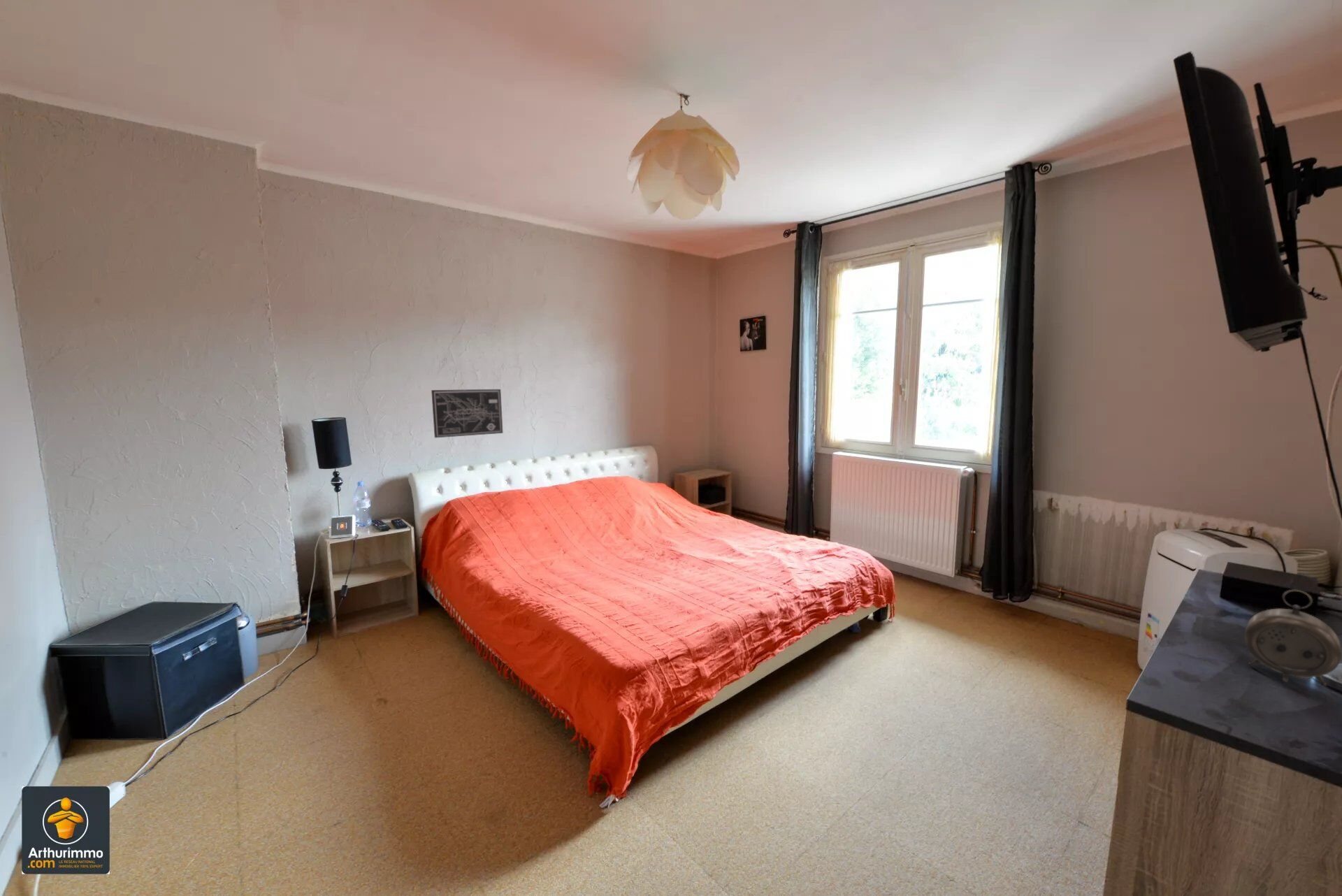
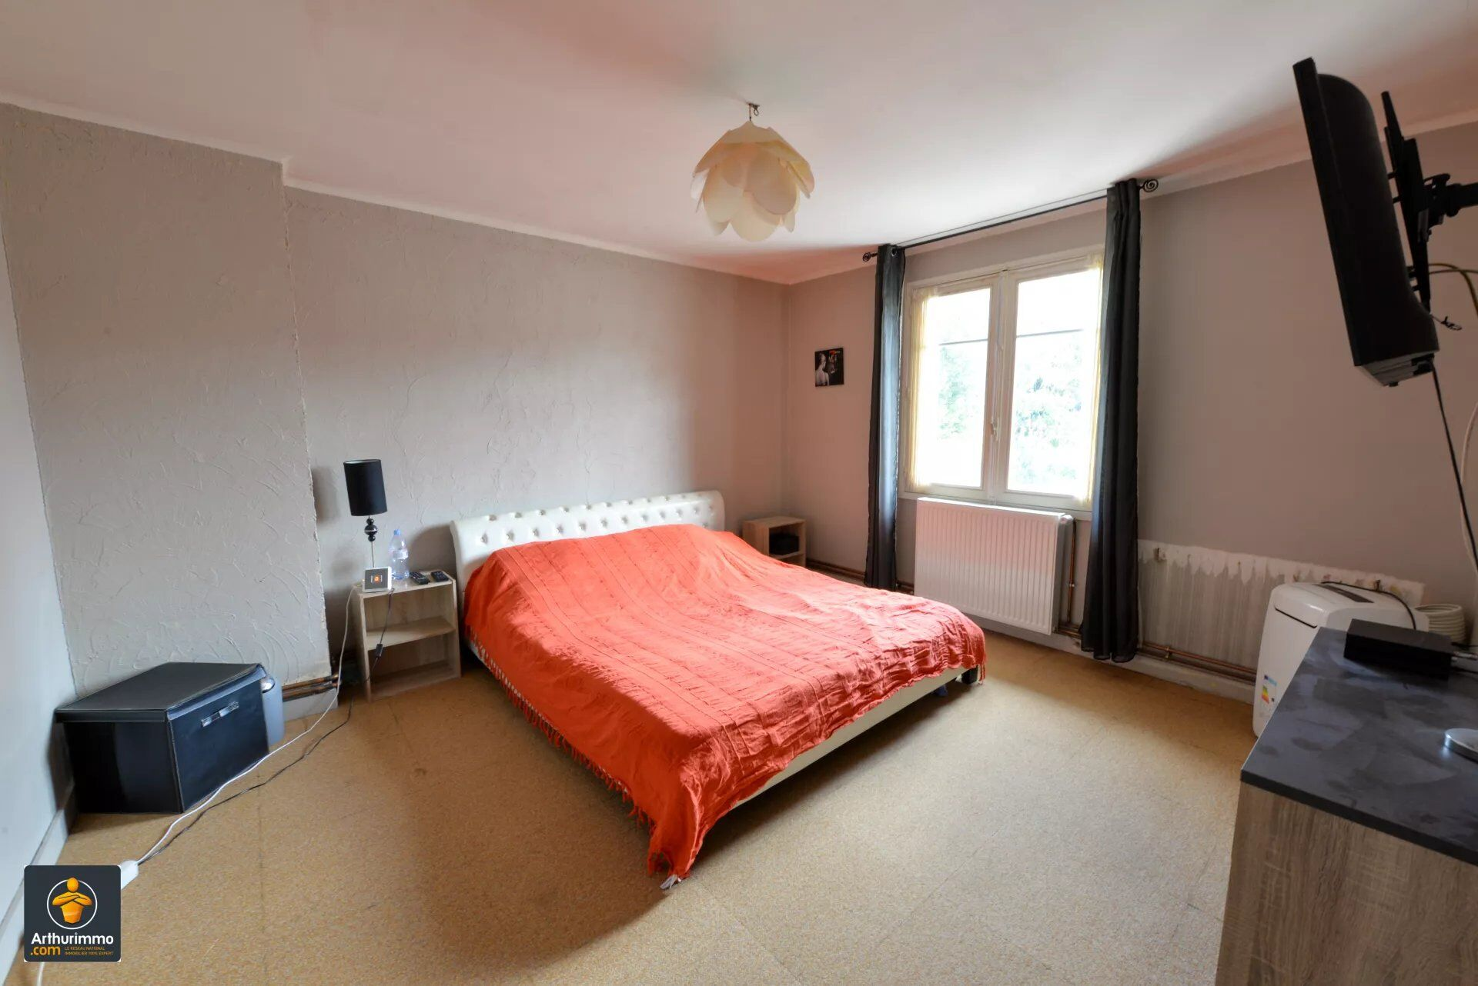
- alarm clock [1244,589,1342,687]
- wall art [431,389,504,438]
